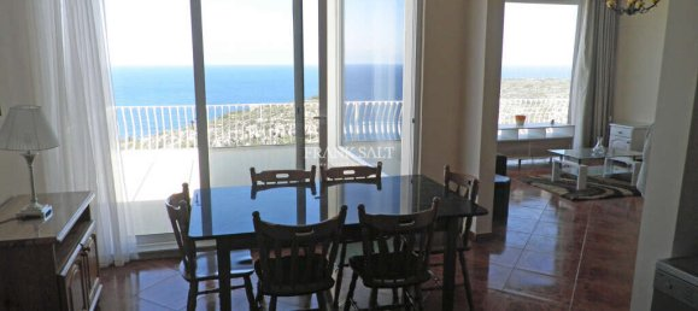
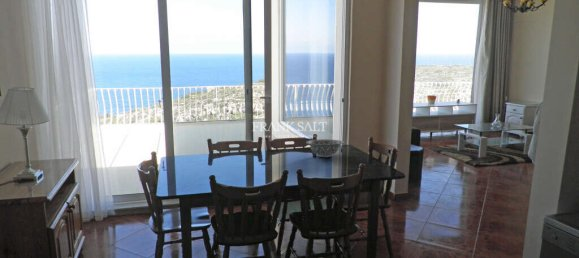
+ decorative bowl [305,138,344,158]
